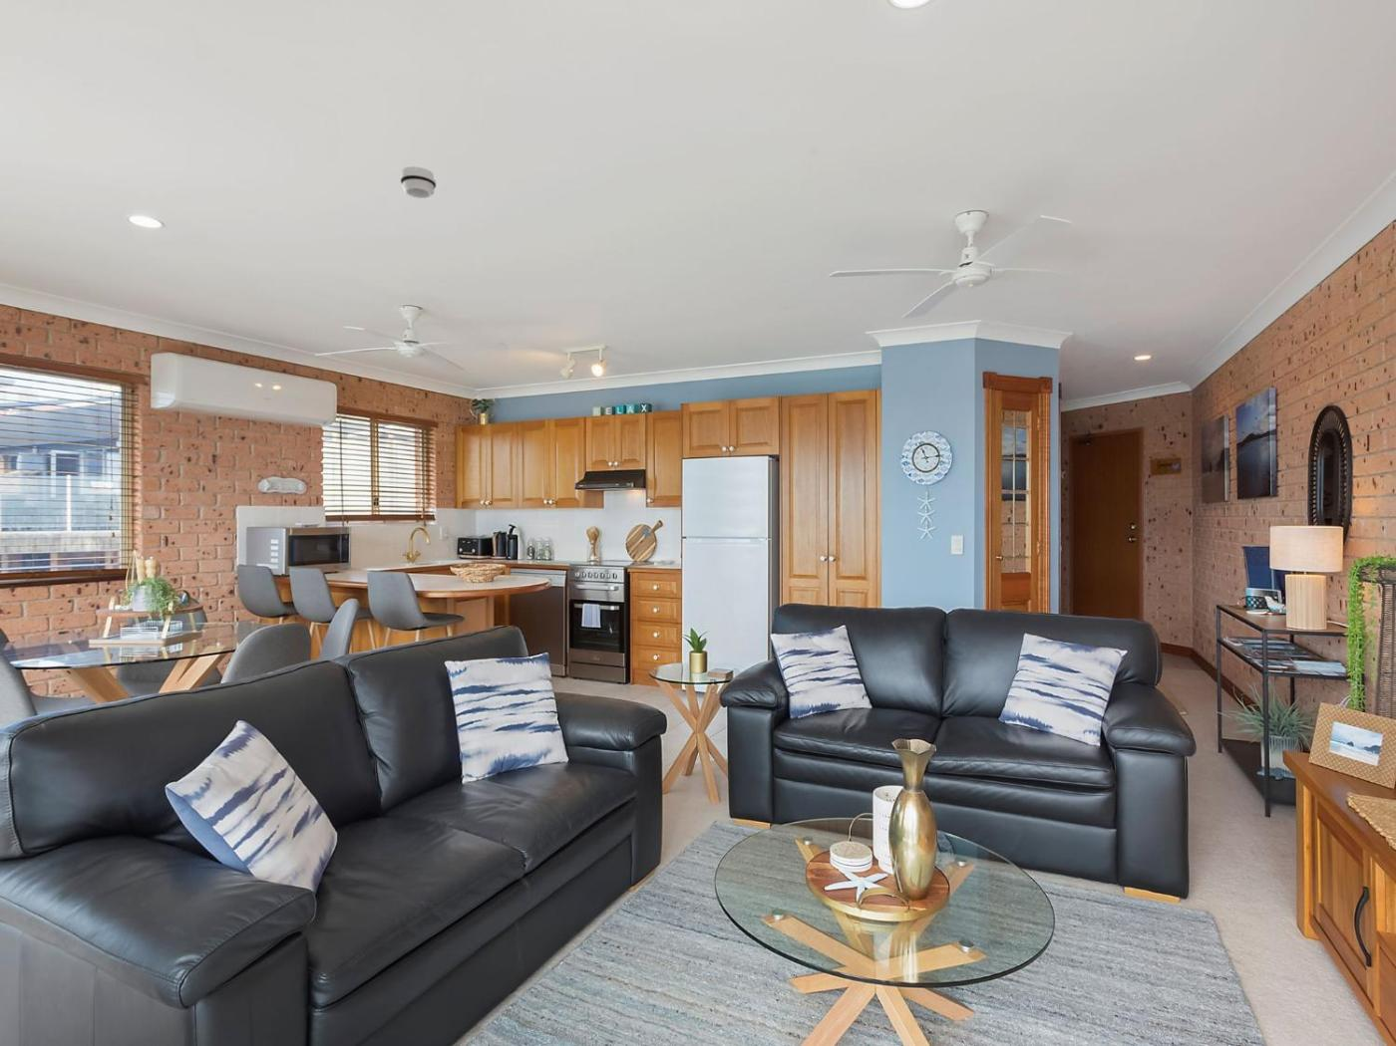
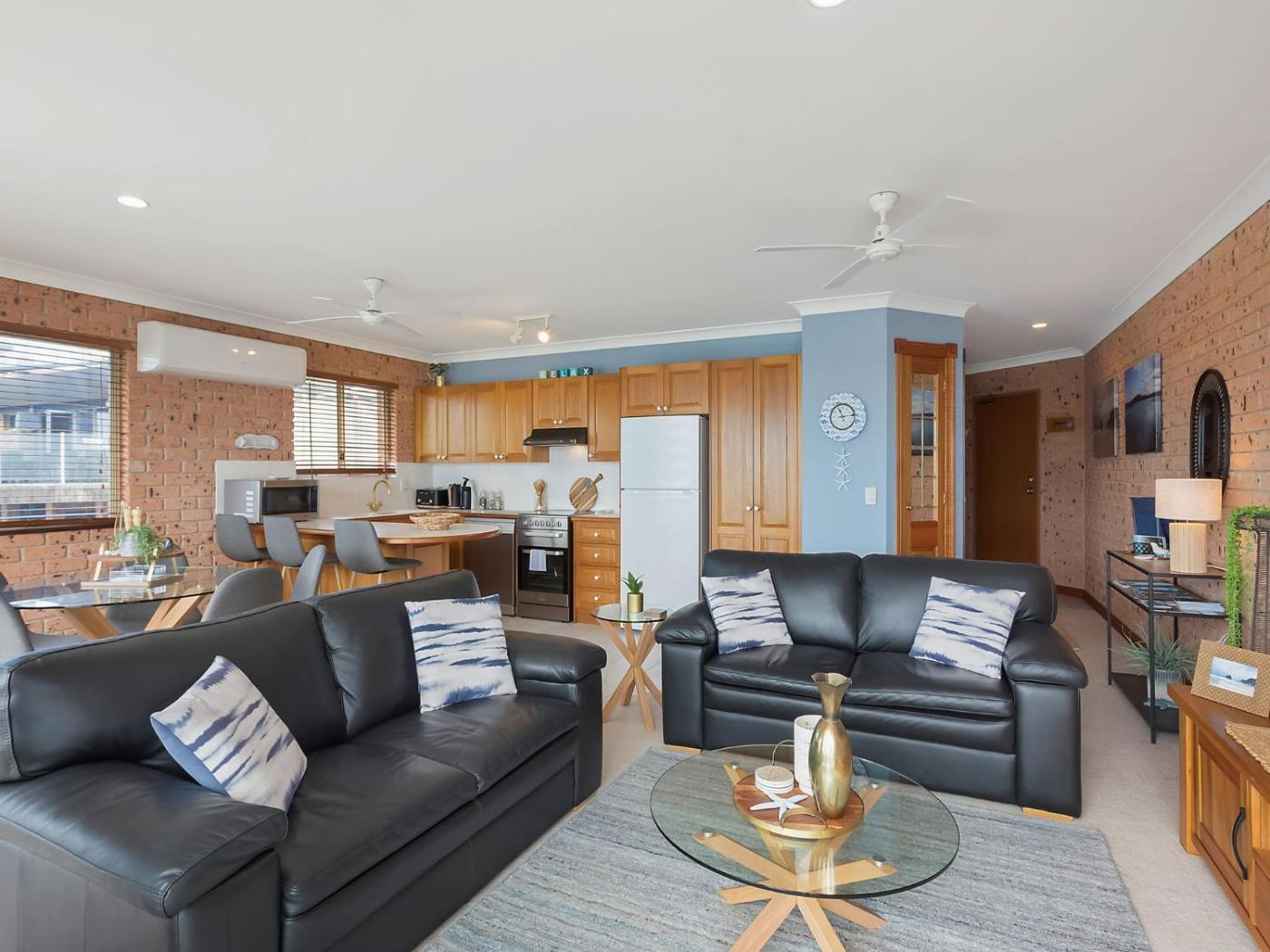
- smoke detector [399,166,436,199]
